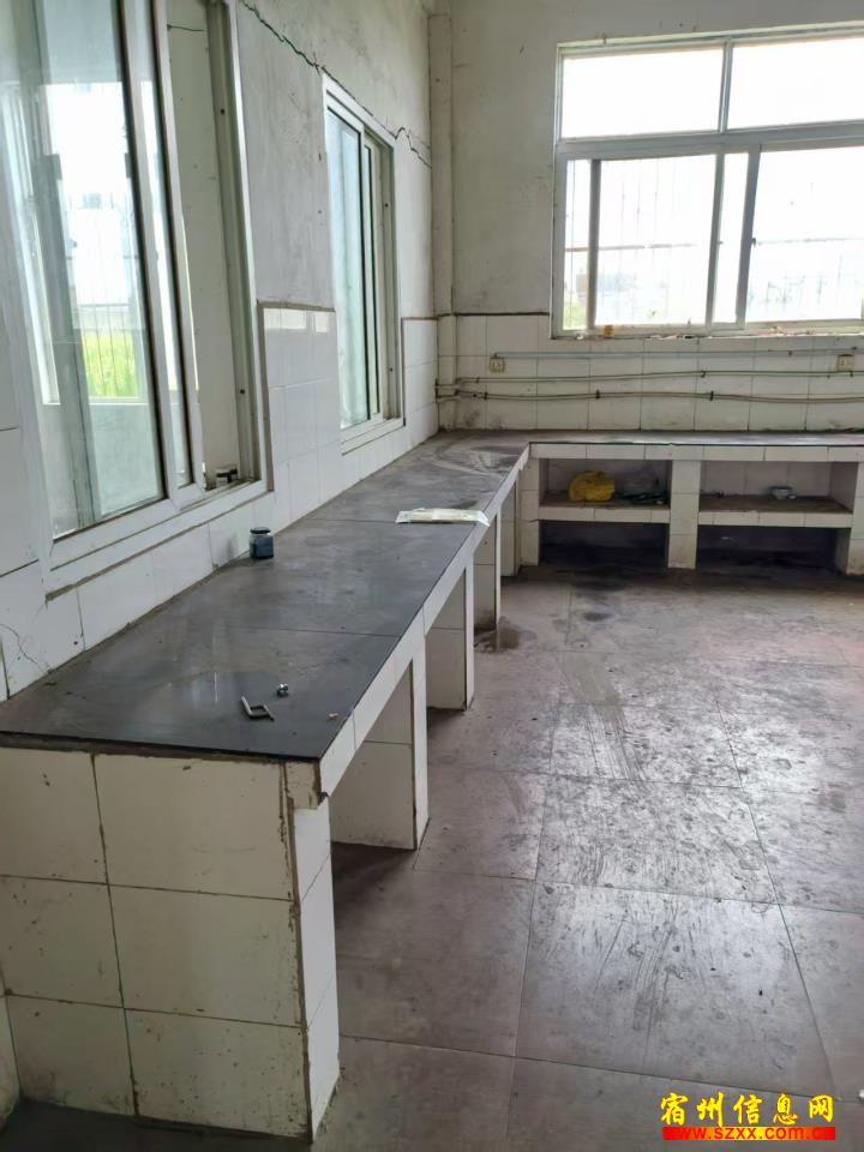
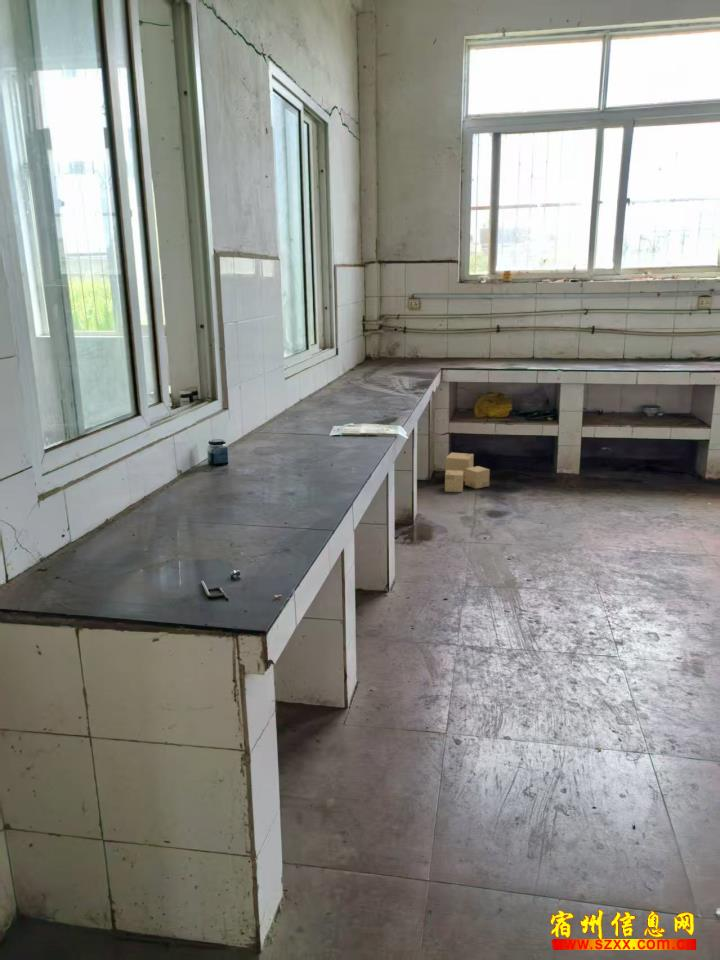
+ cardboard box [444,451,491,493]
